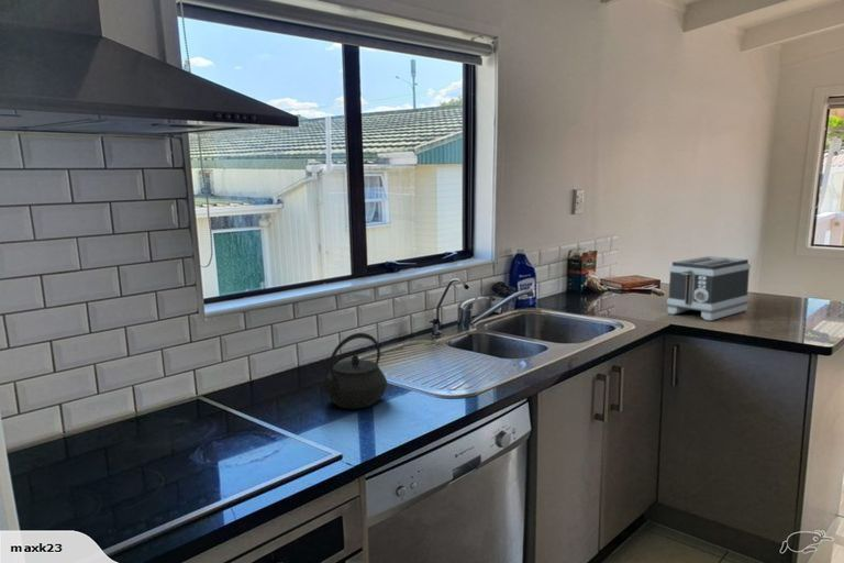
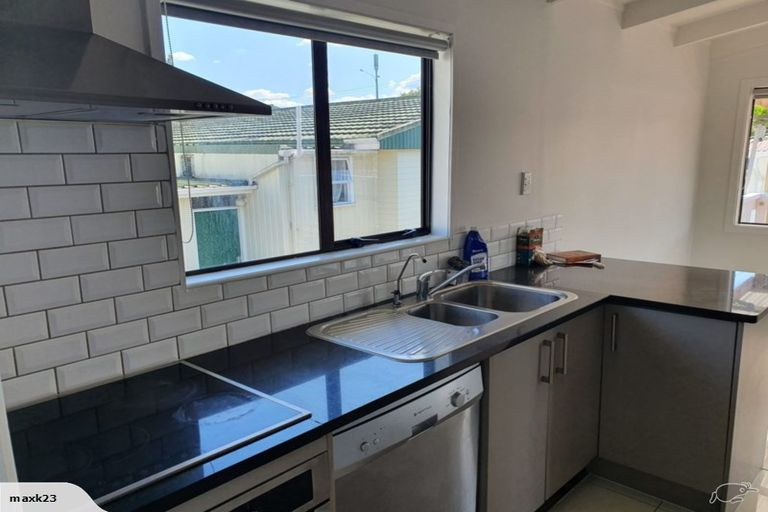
- kettle [319,332,388,410]
- toaster [666,255,752,322]
